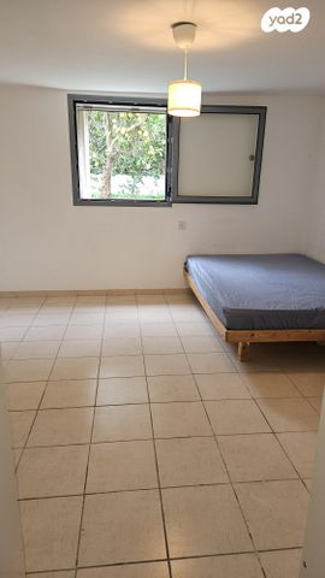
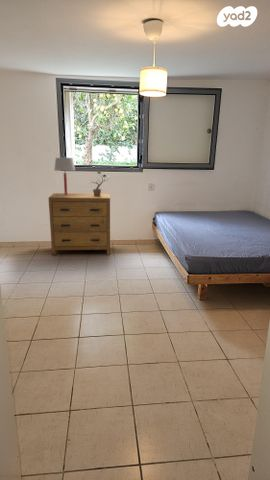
+ dresser [48,192,111,256]
+ potted plant [87,169,111,196]
+ table lamp [53,157,76,196]
